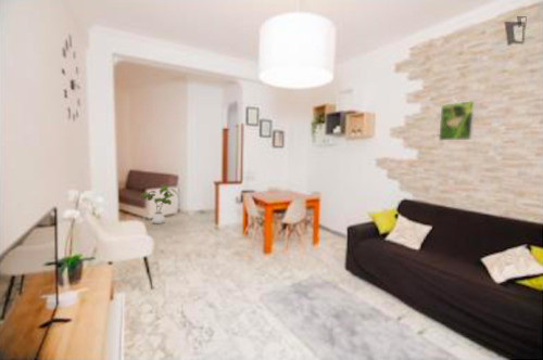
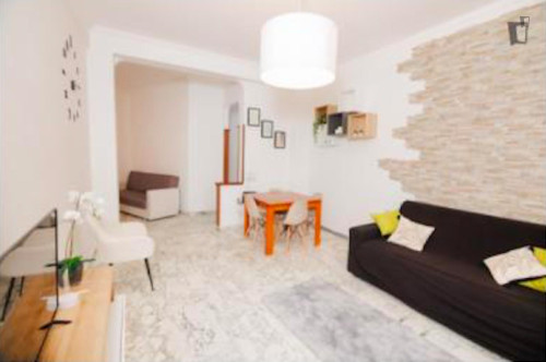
- house plant [138,183,179,224]
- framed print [438,100,477,142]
